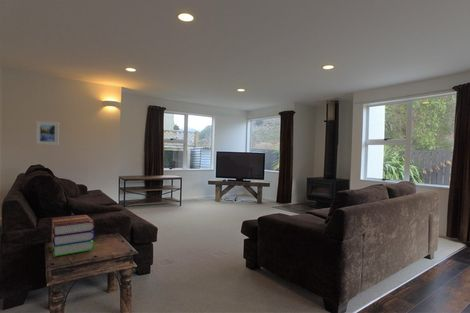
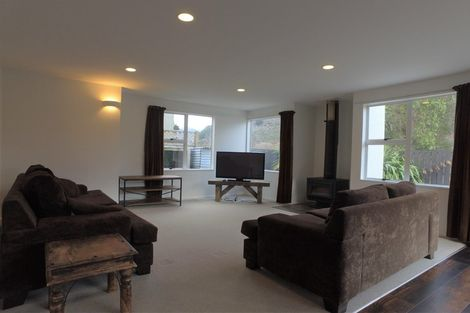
- books [50,214,96,257]
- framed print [35,120,60,146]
